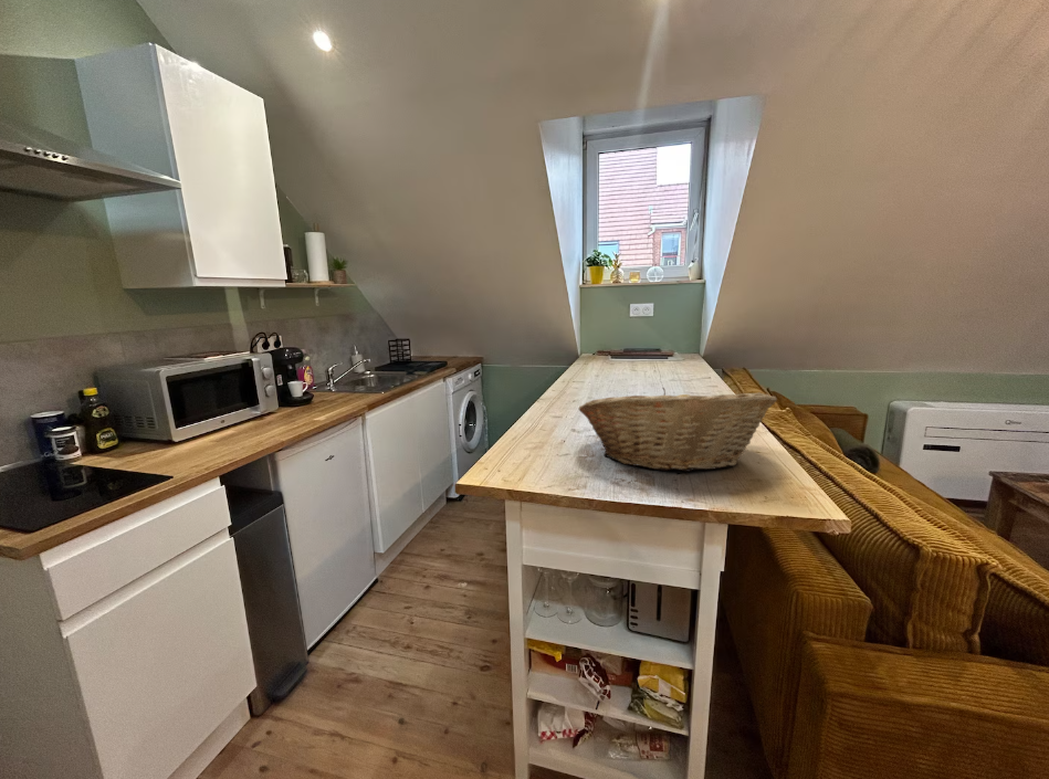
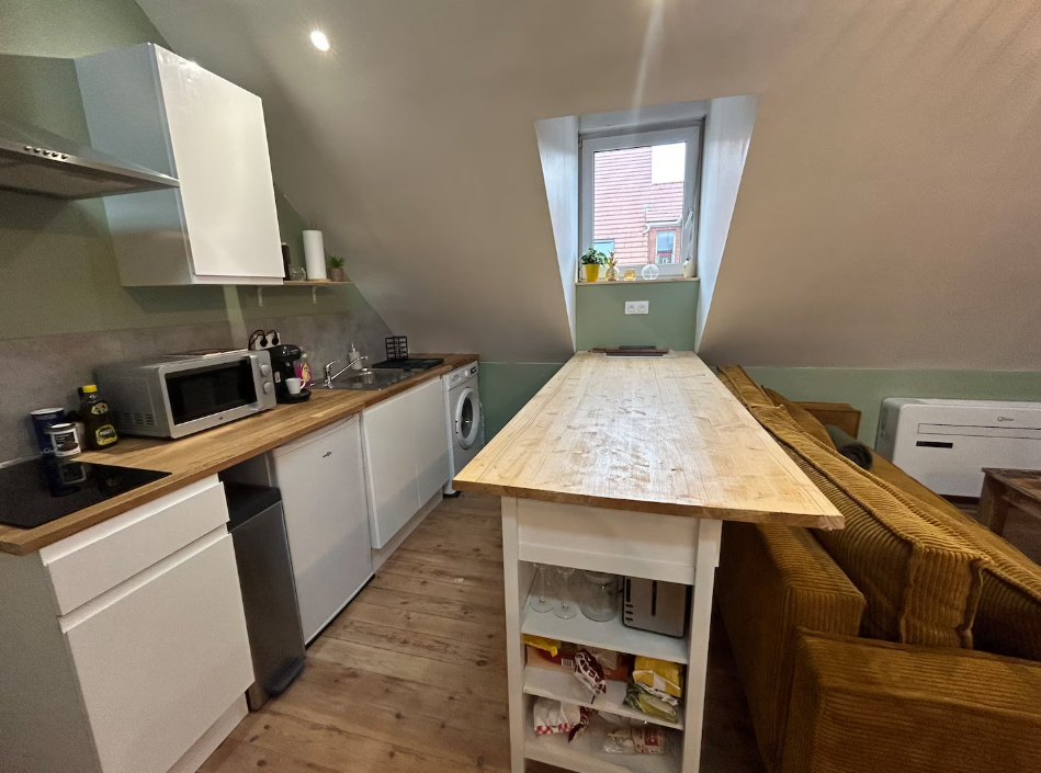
- fruit basket [578,387,778,473]
